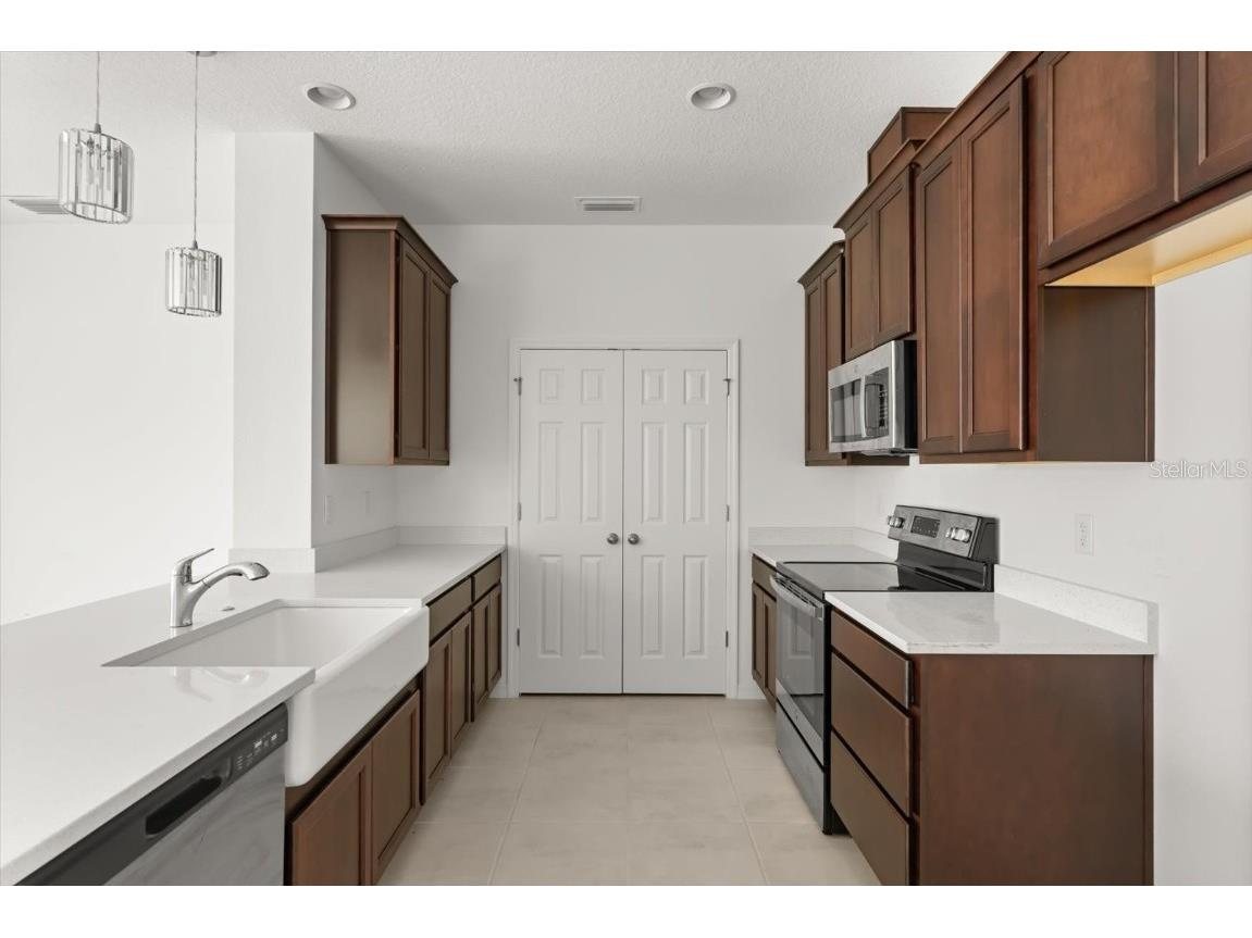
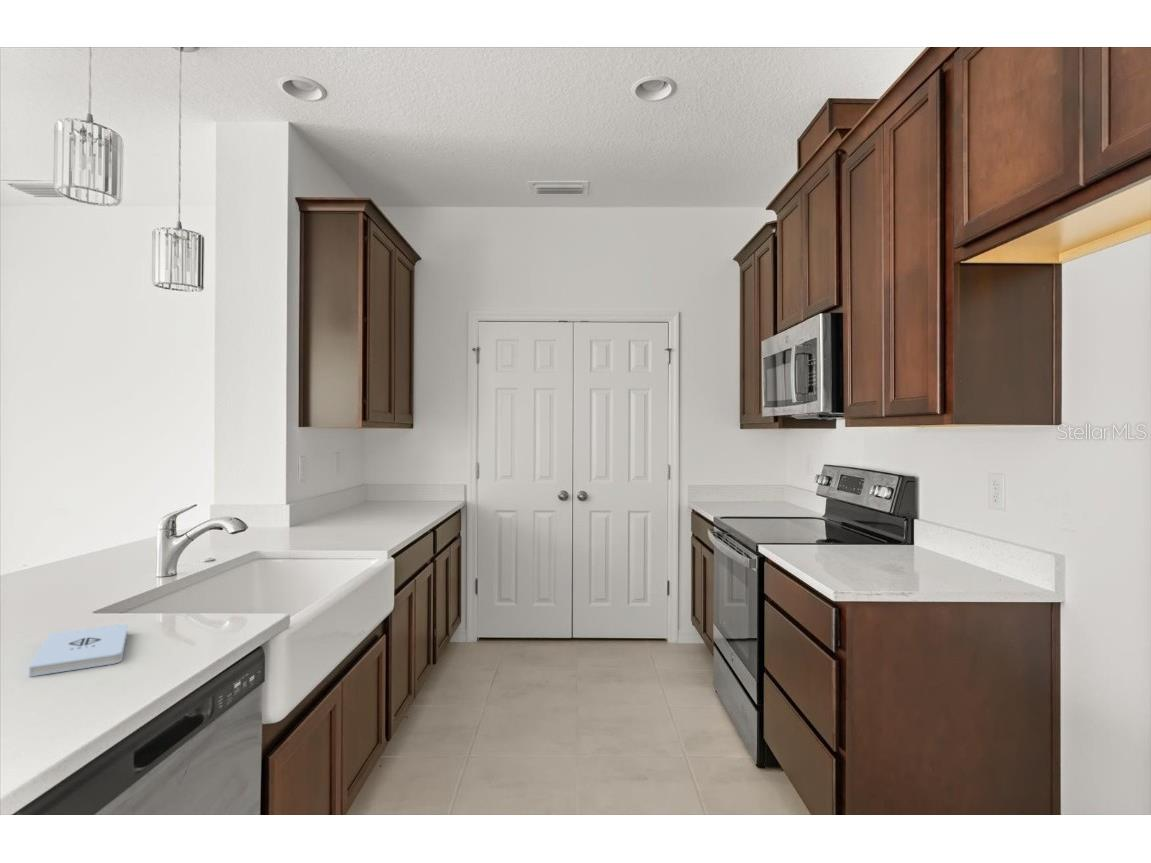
+ notepad [28,623,129,678]
